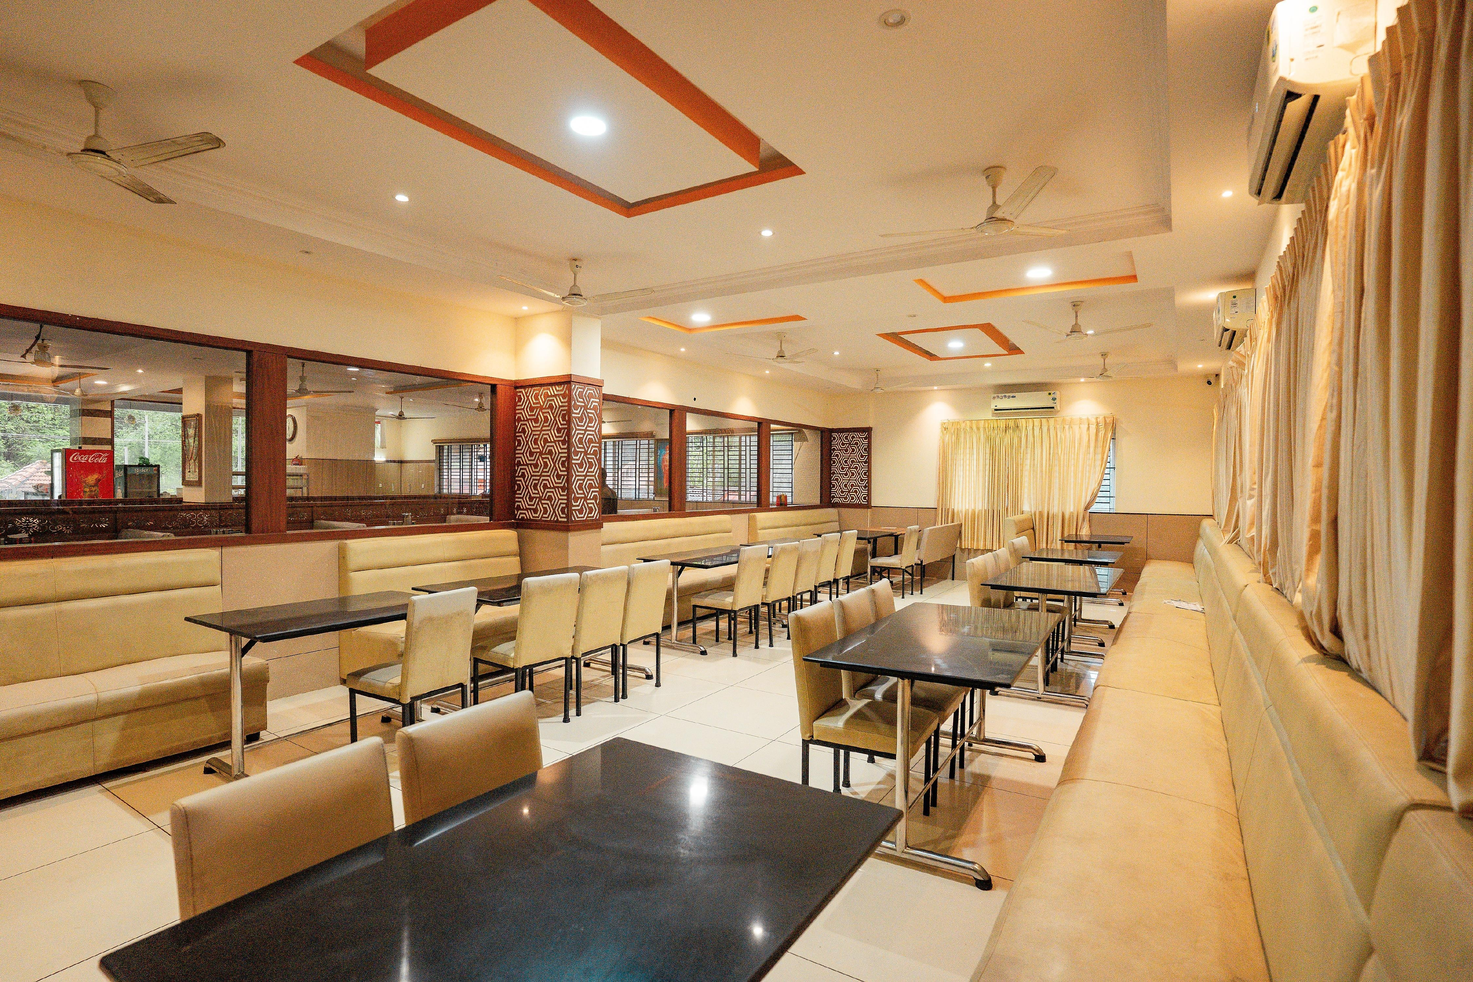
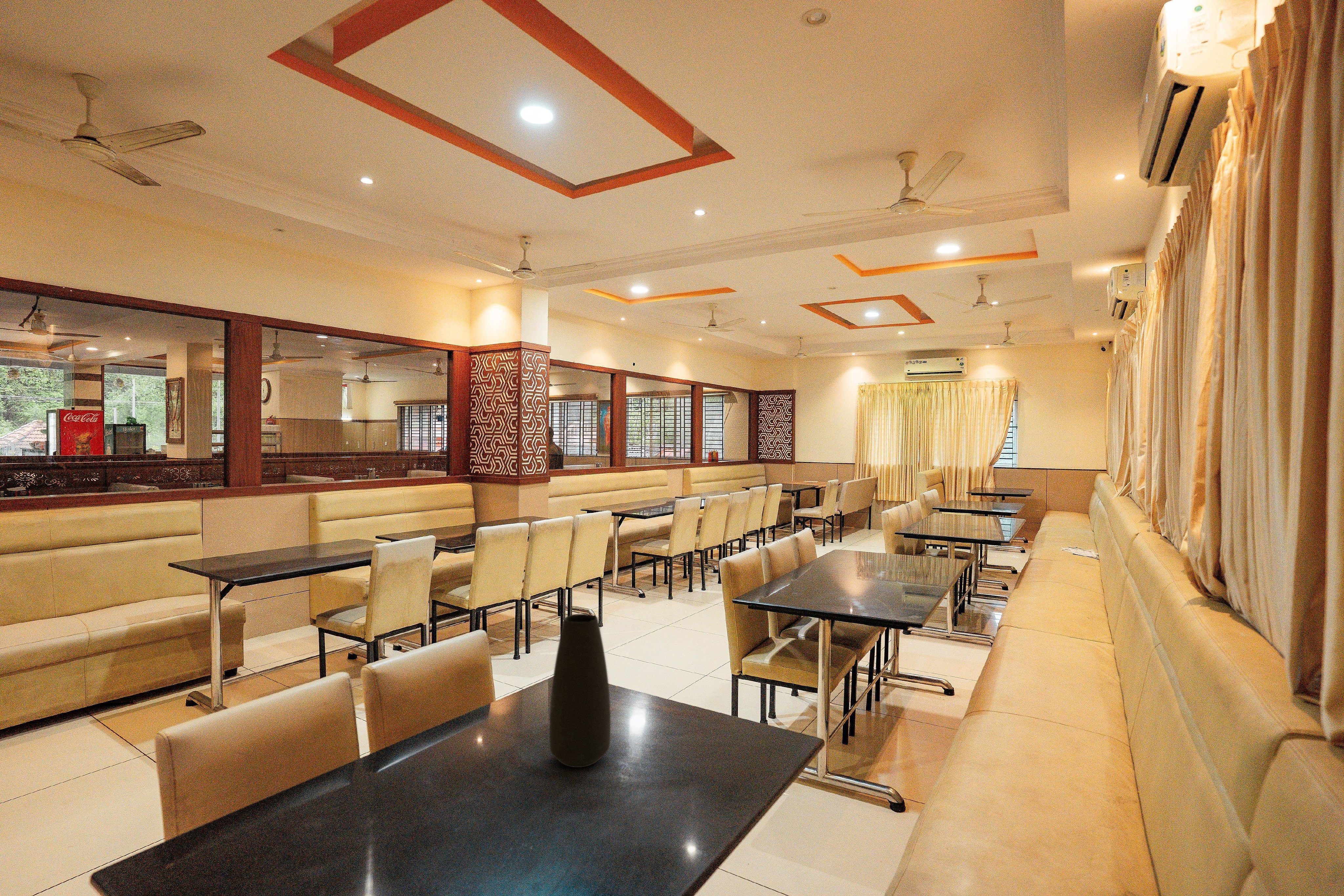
+ vase [549,613,611,768]
